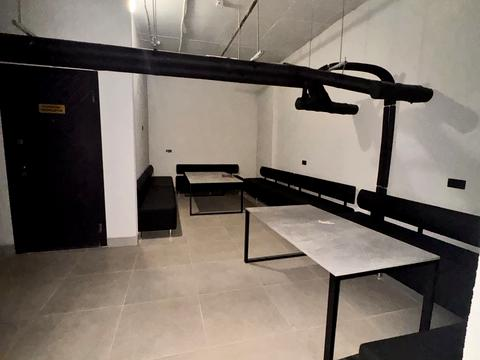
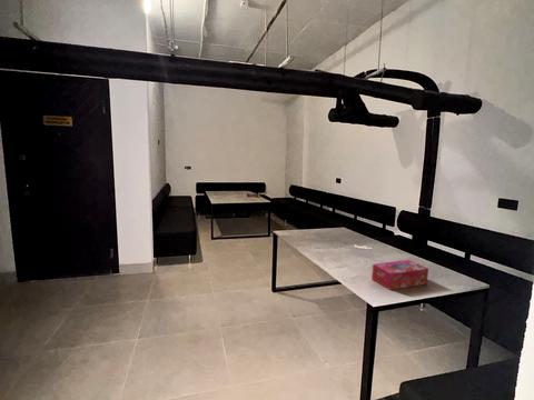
+ tissue box [370,259,429,291]
